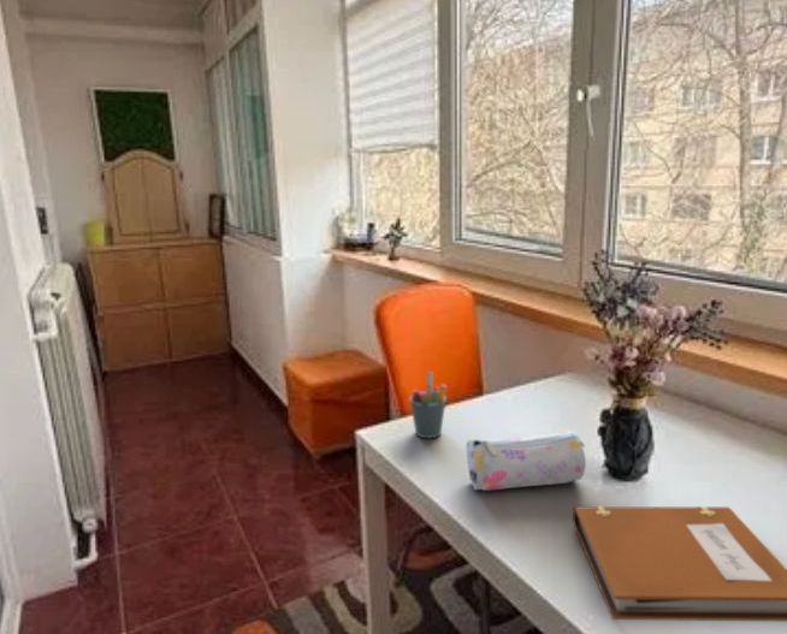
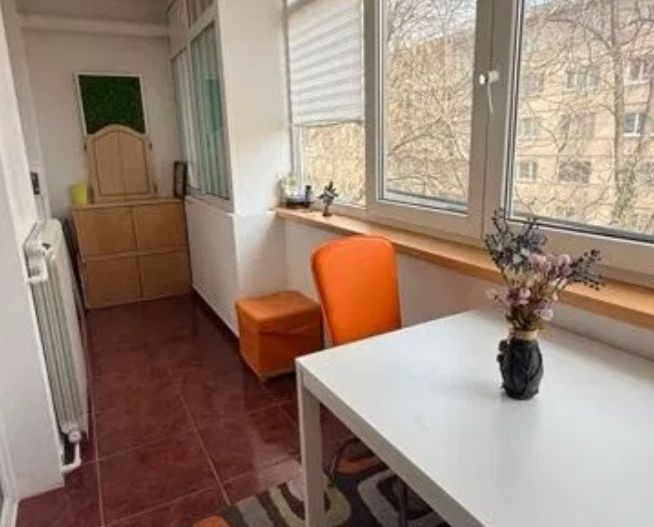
- pen holder [408,371,449,439]
- notebook [572,505,787,622]
- pencil case [466,429,587,492]
